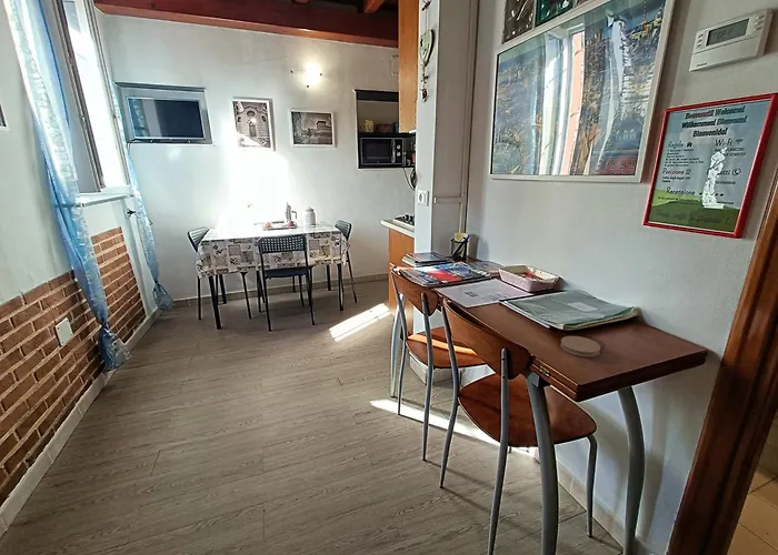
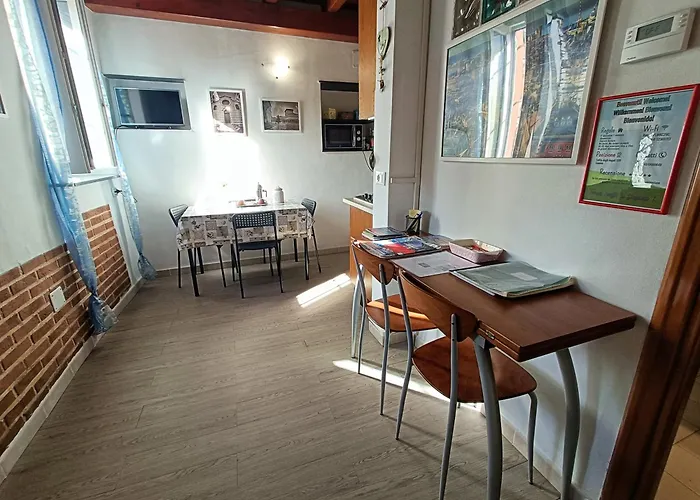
- coaster [559,335,601,357]
